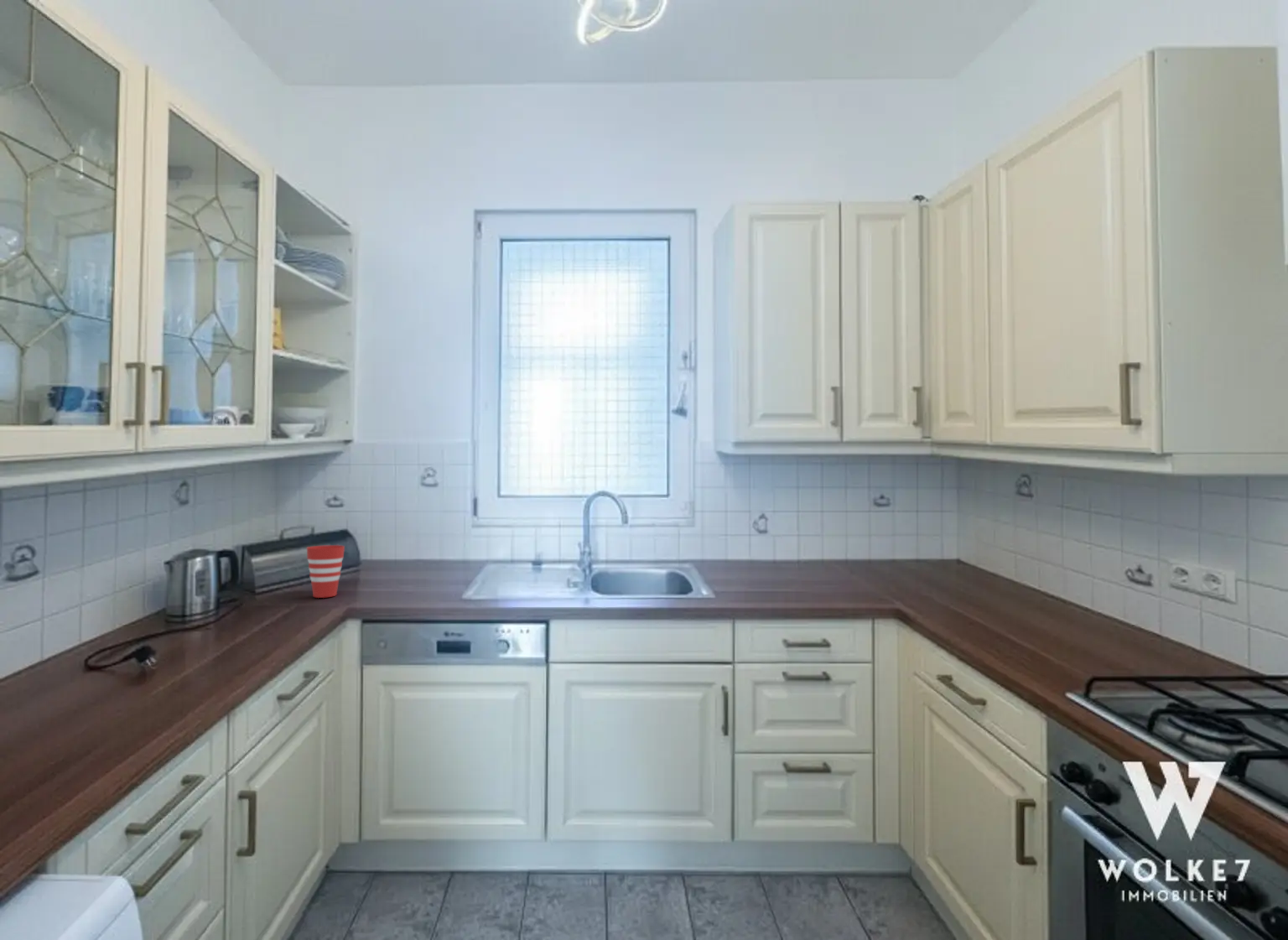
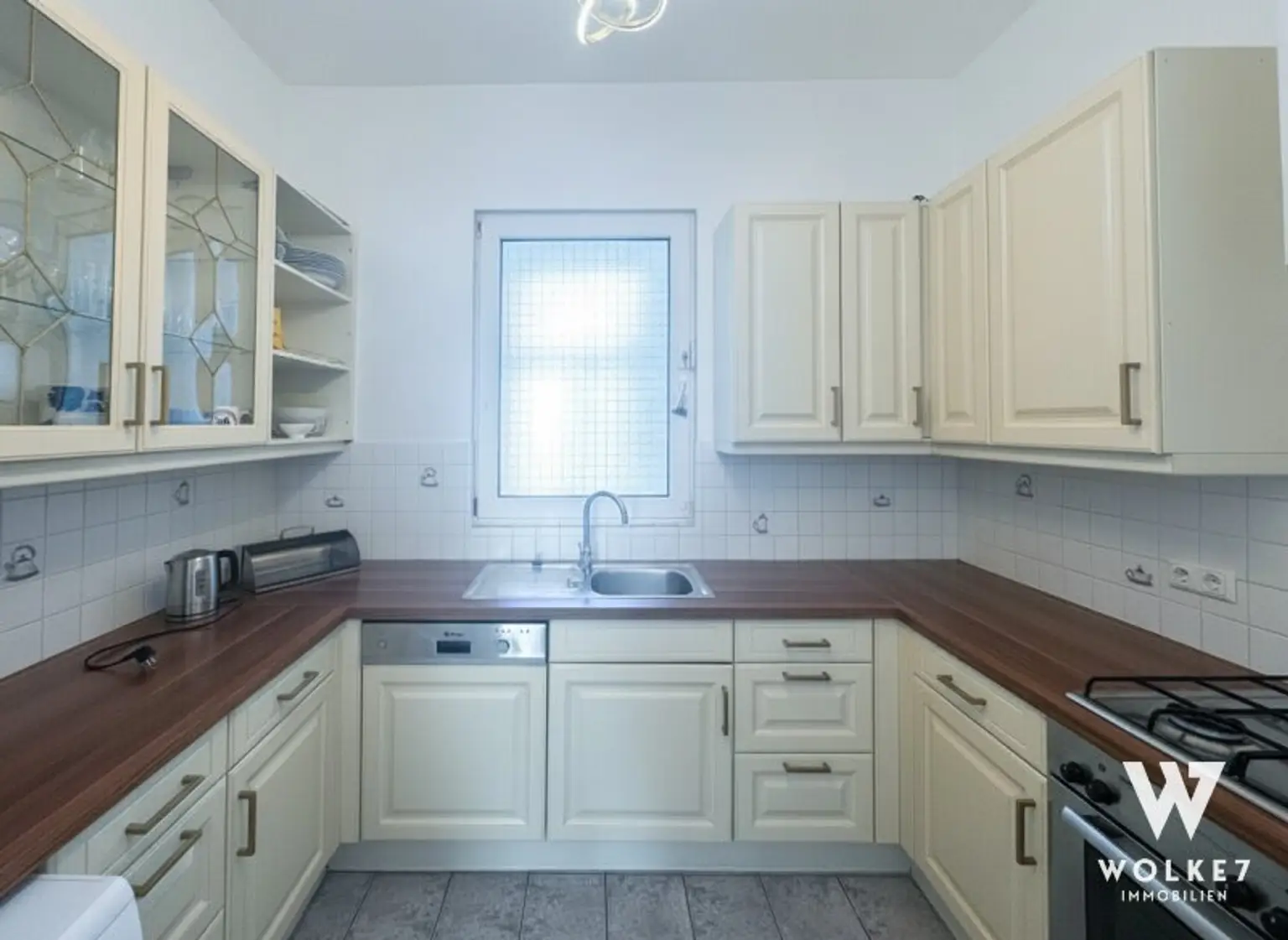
- cup [306,544,345,599]
